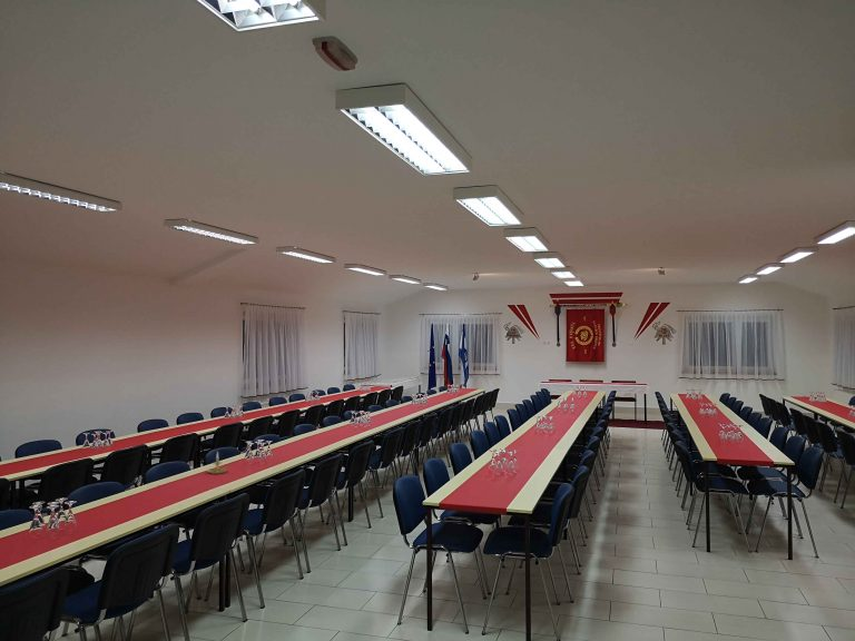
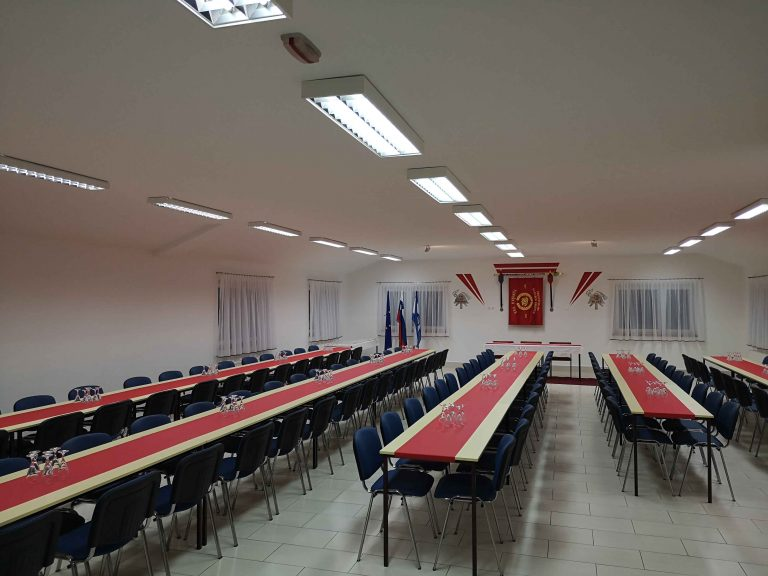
- candle holder [206,451,228,475]
